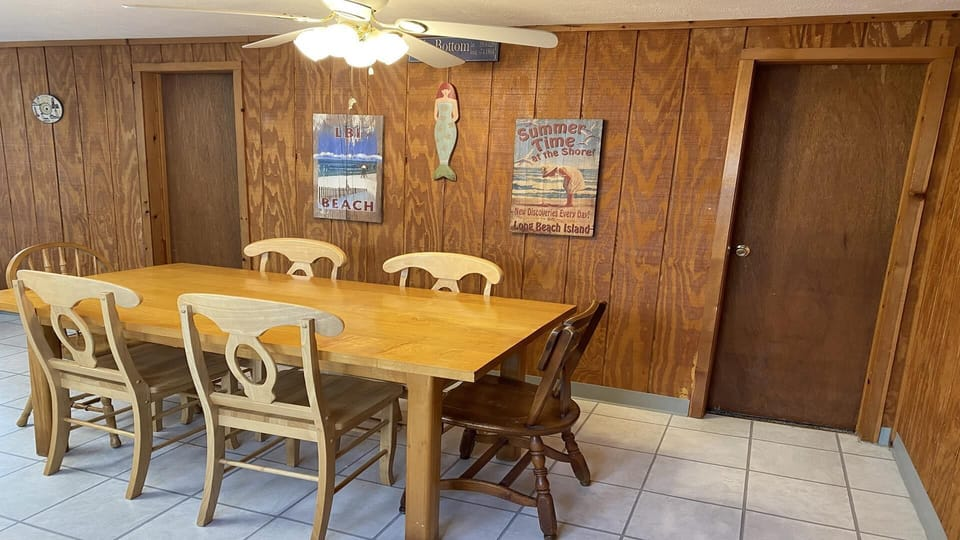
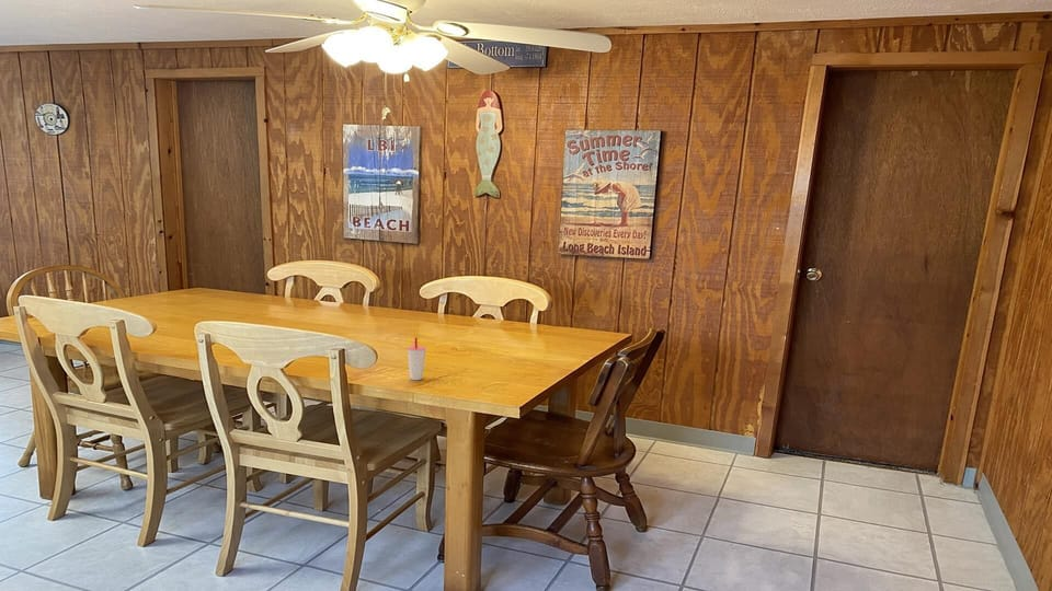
+ cup [407,336,427,381]
